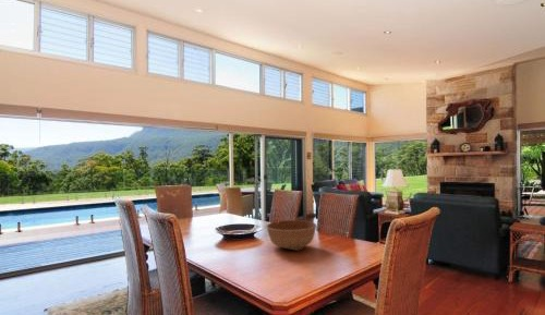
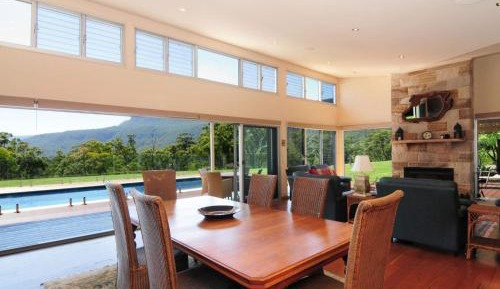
- bowl [265,219,318,251]
